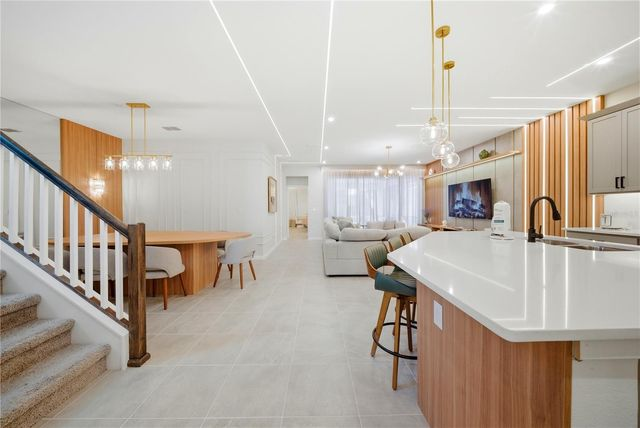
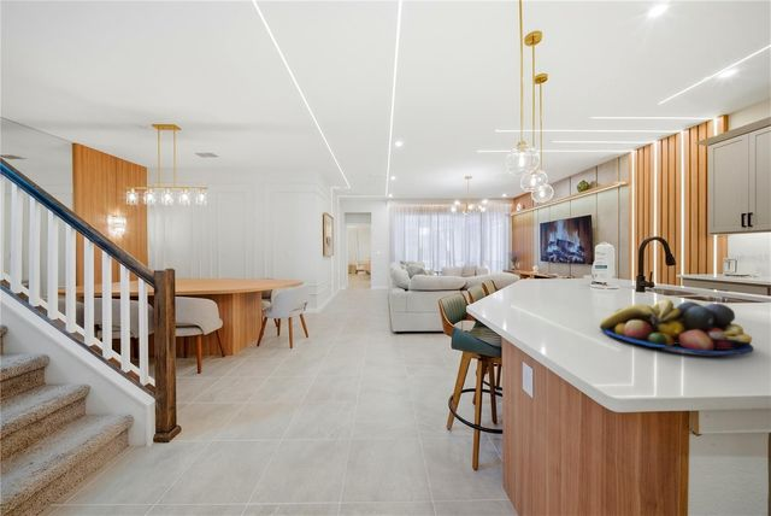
+ fruit bowl [599,298,754,356]
